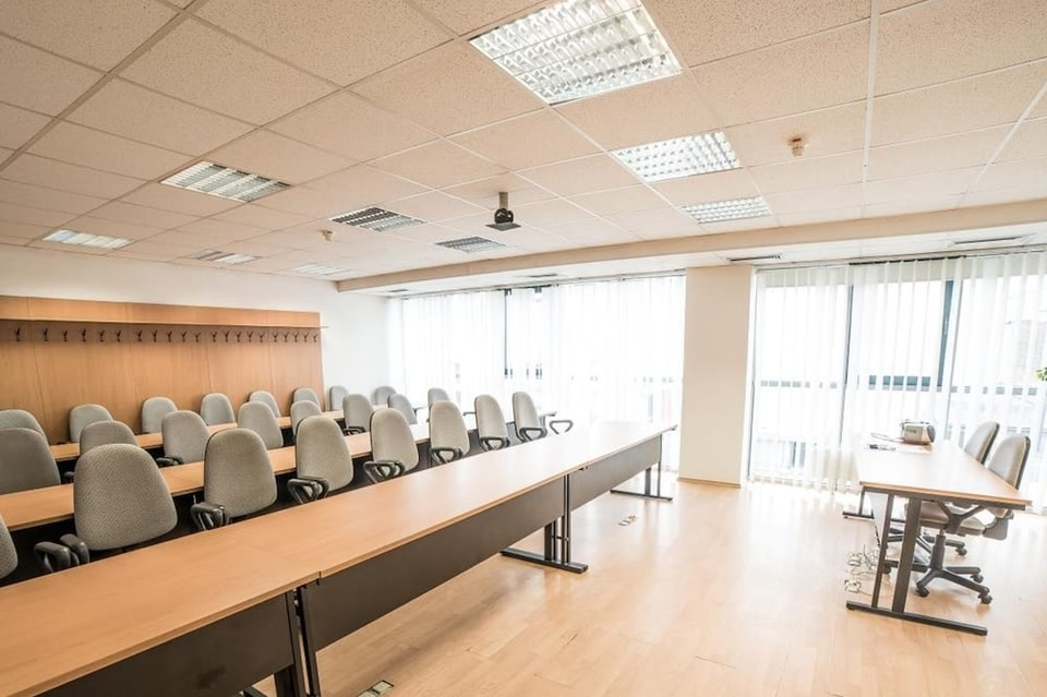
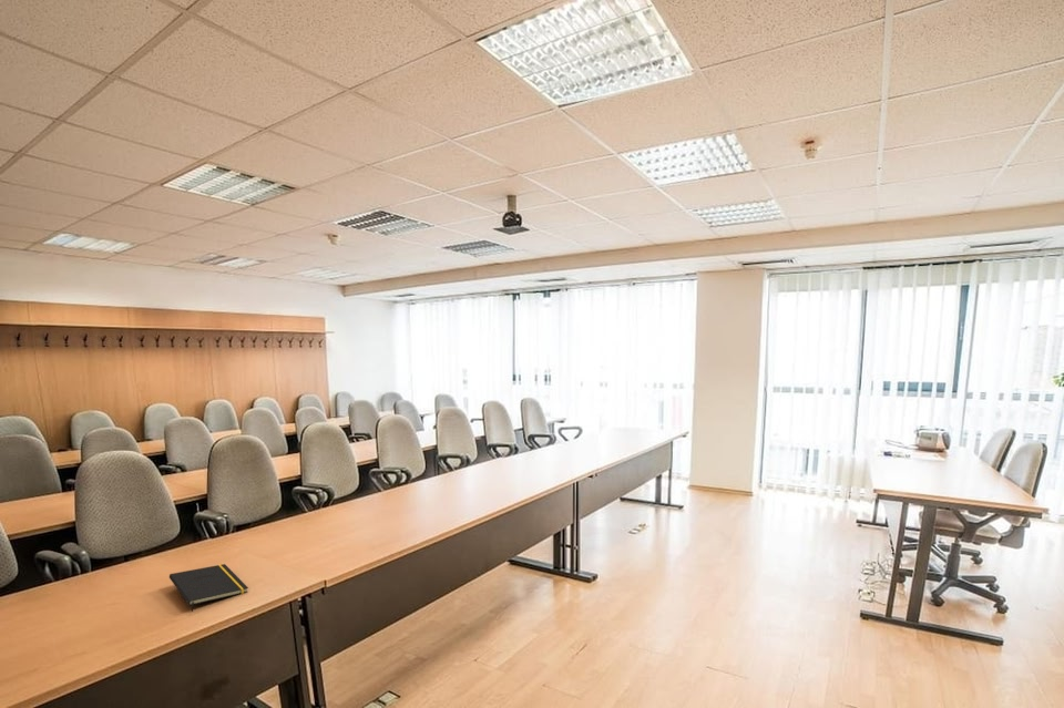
+ notepad [168,563,249,613]
